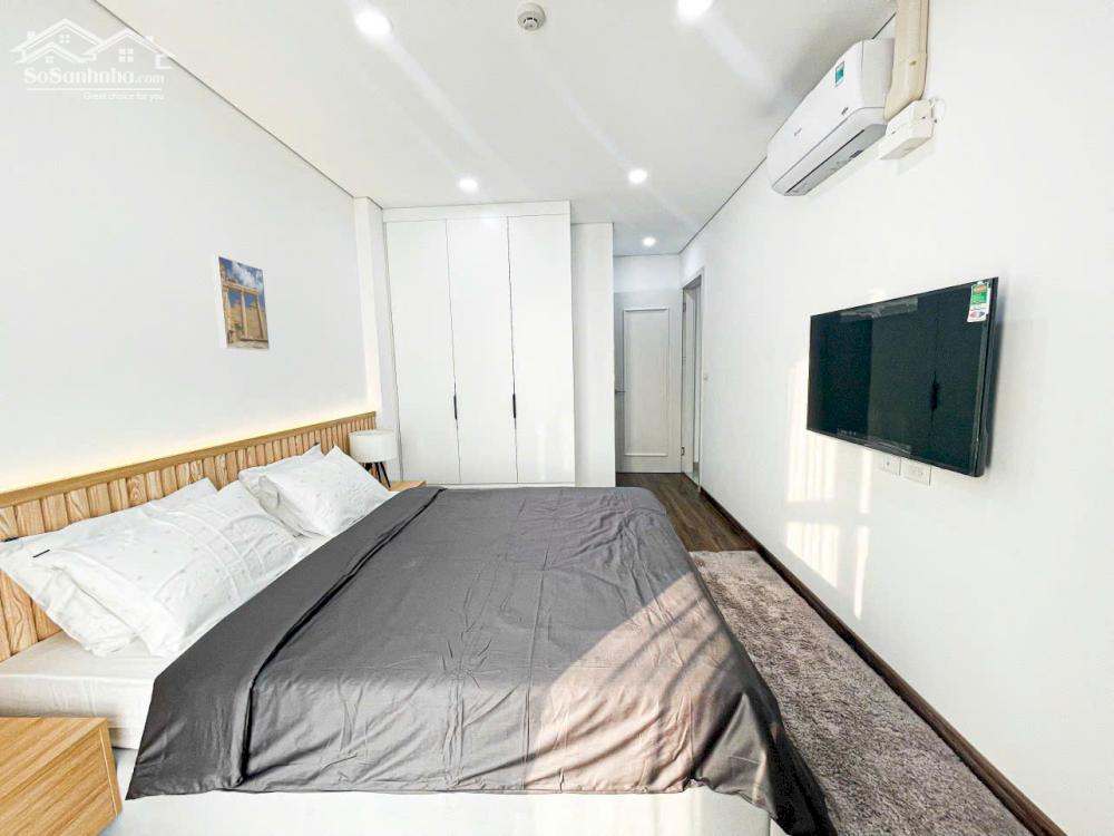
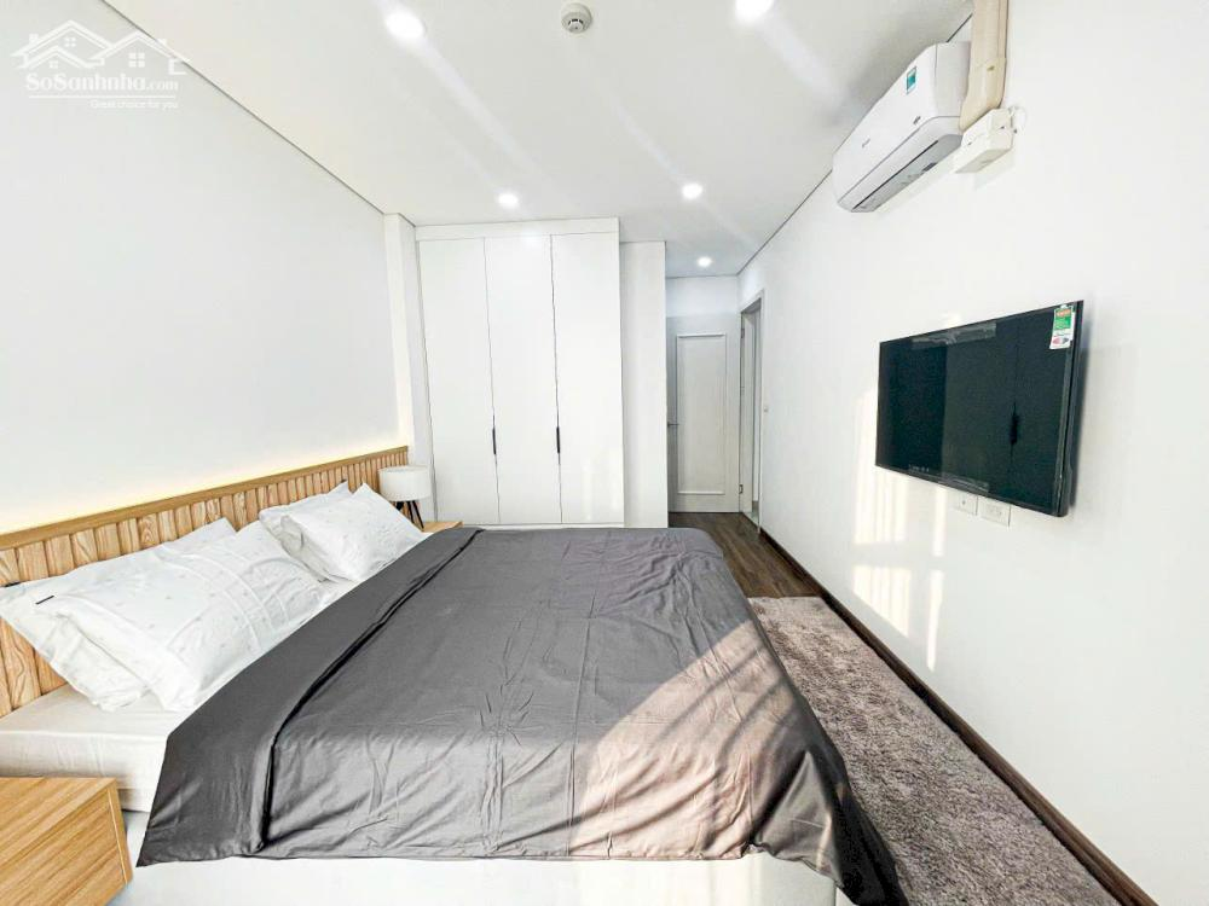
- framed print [211,254,271,352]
